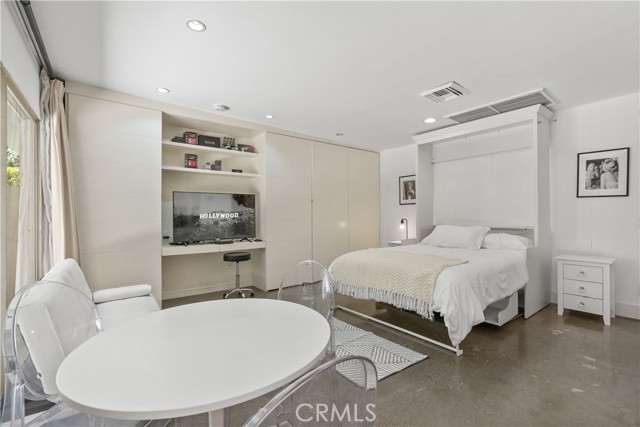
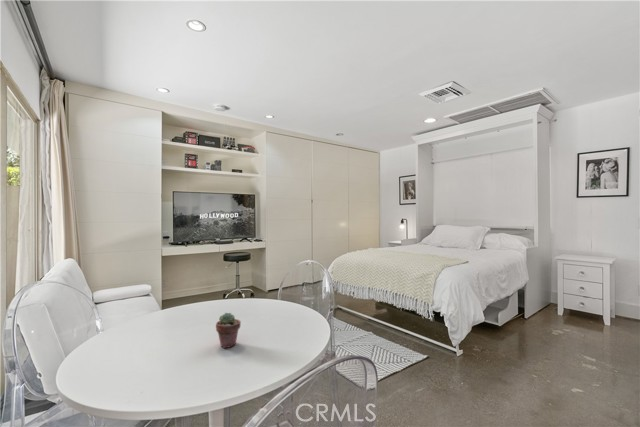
+ potted succulent [215,312,242,349]
